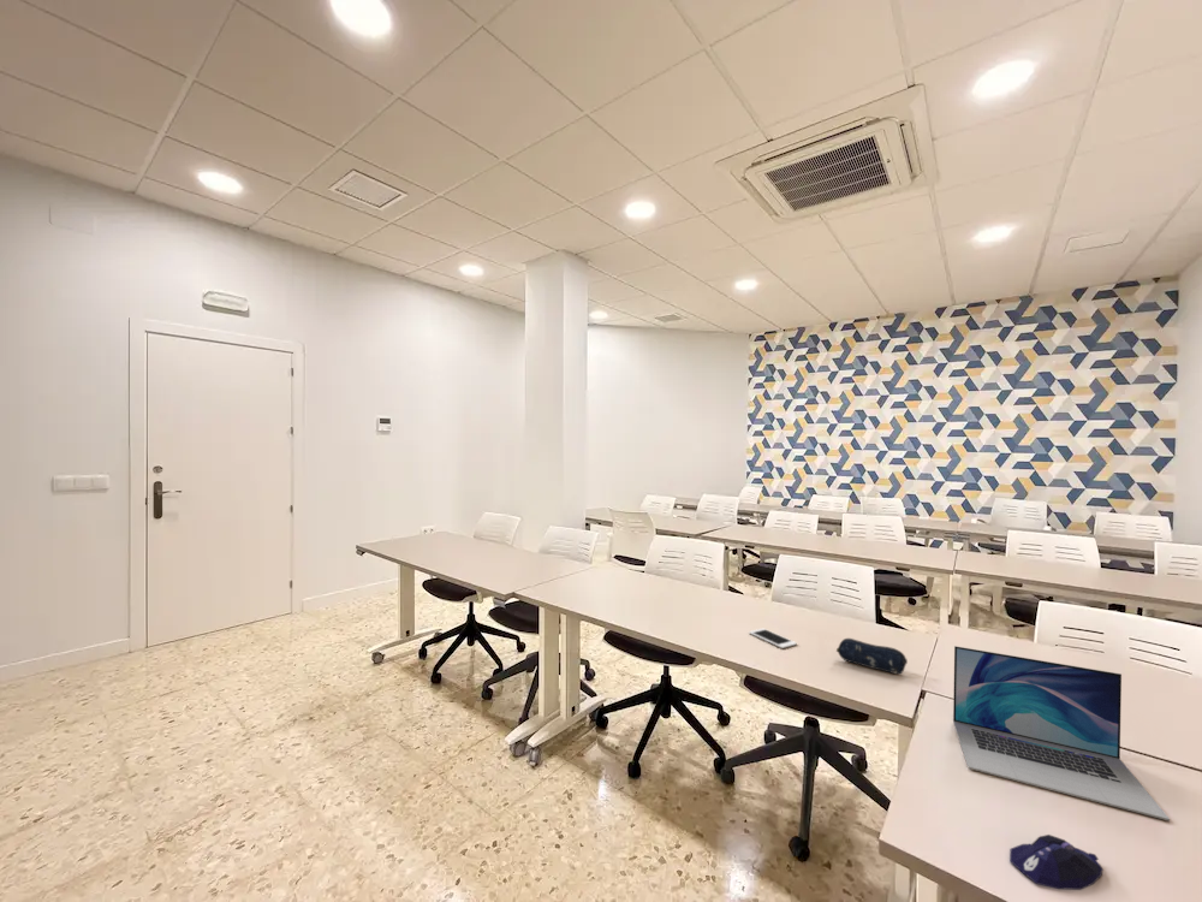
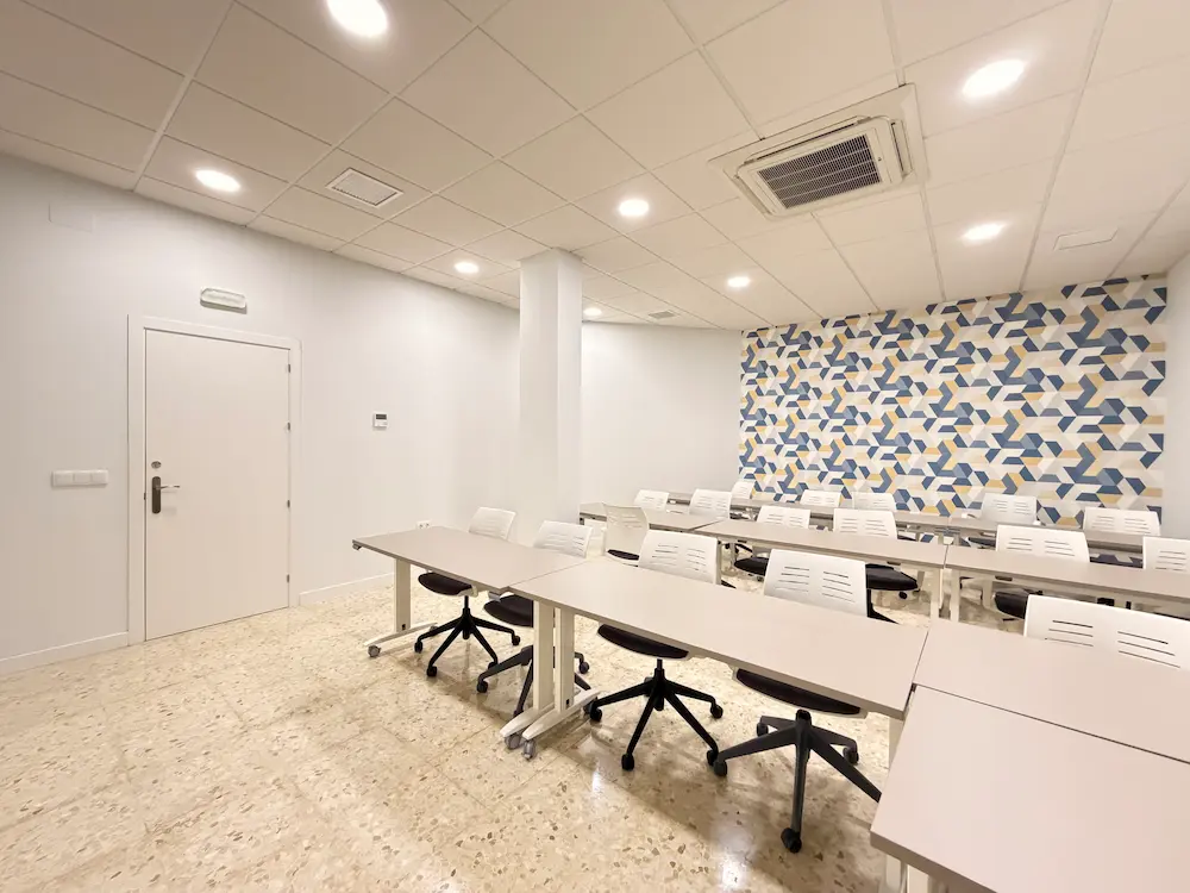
- computer mouse [1008,833,1105,891]
- pencil case [835,637,909,675]
- laptop [952,645,1171,823]
- cell phone [748,628,798,649]
